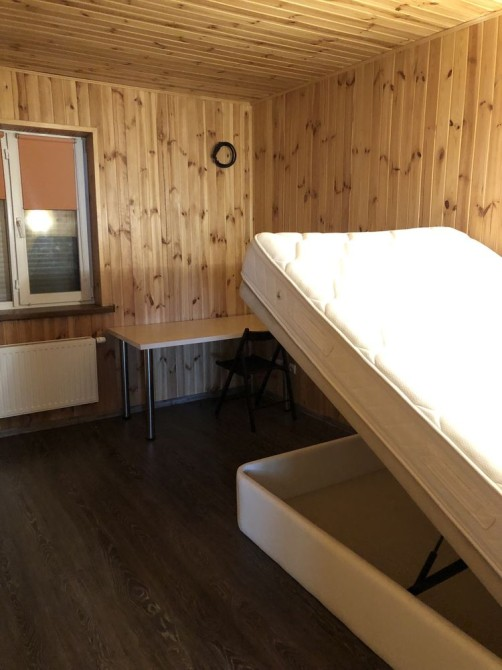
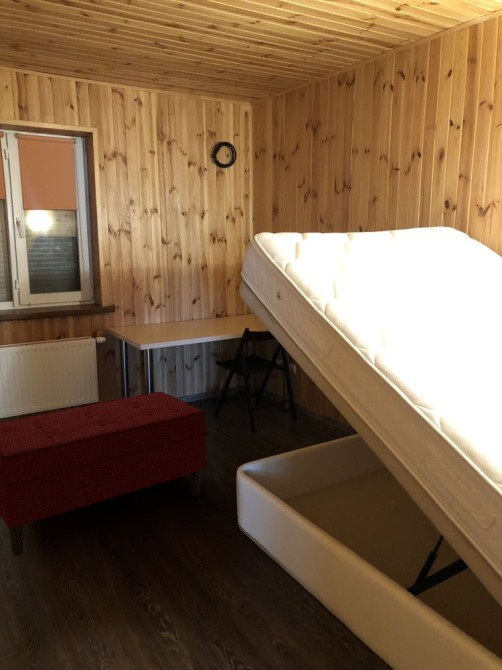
+ bench [0,391,207,557]
